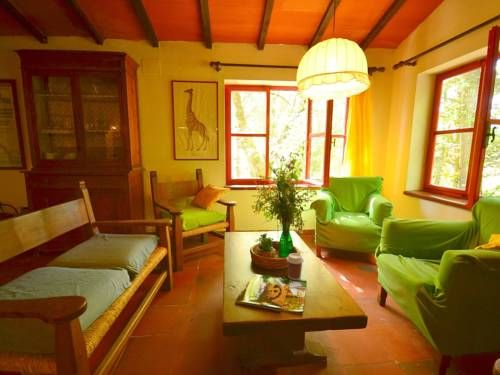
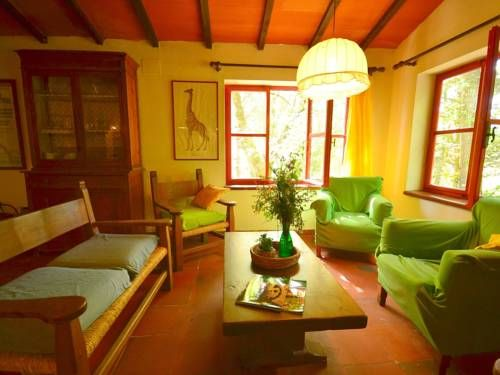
- coffee cup [285,252,305,281]
